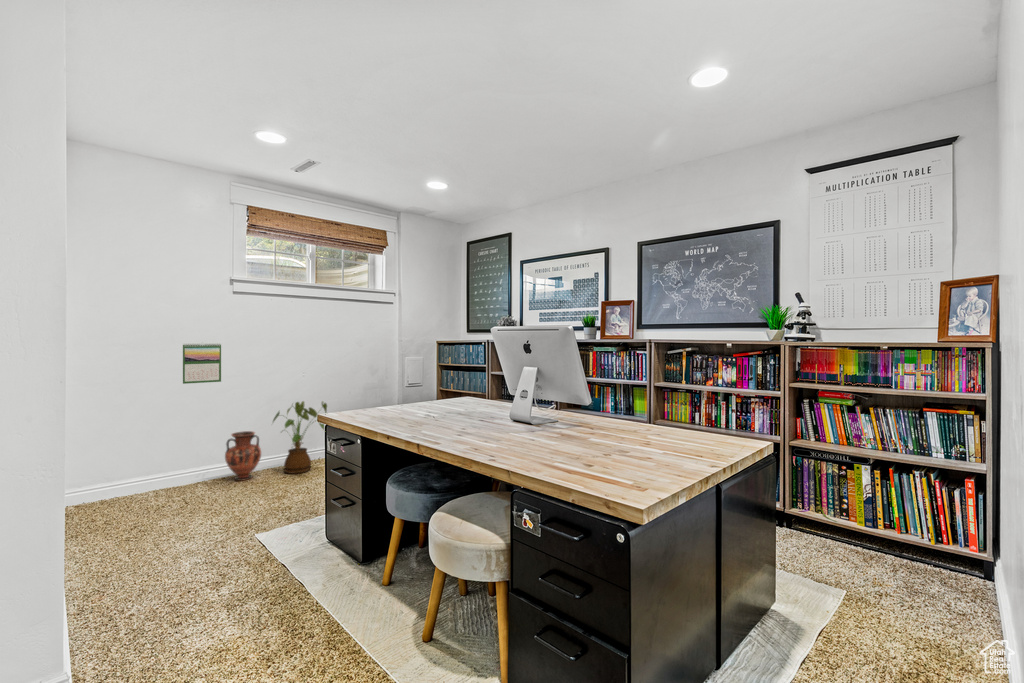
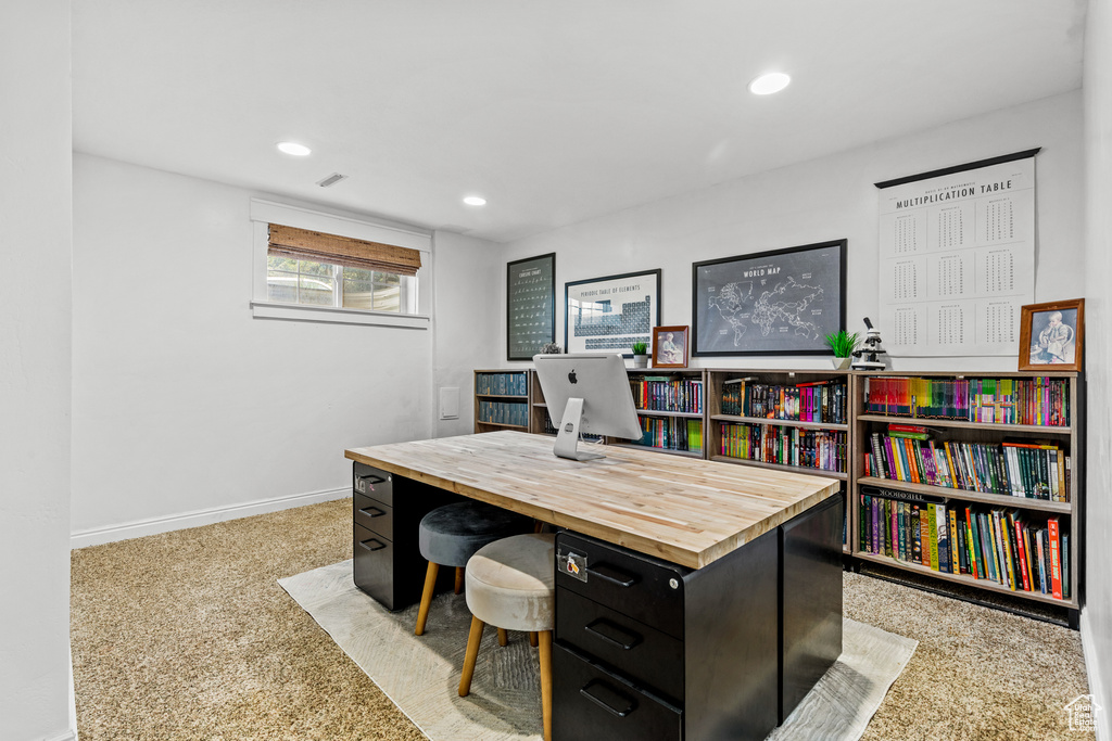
- vase [224,430,262,482]
- calendar [182,342,222,385]
- house plant [271,400,328,475]
